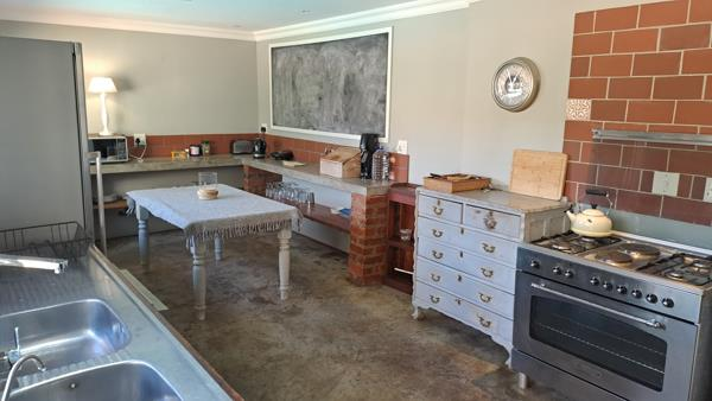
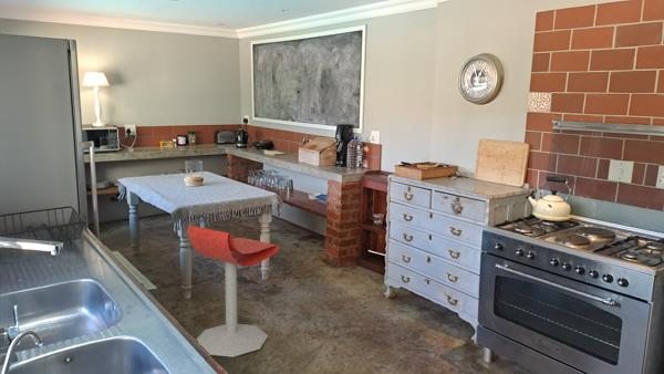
+ stool [187,225,280,359]
